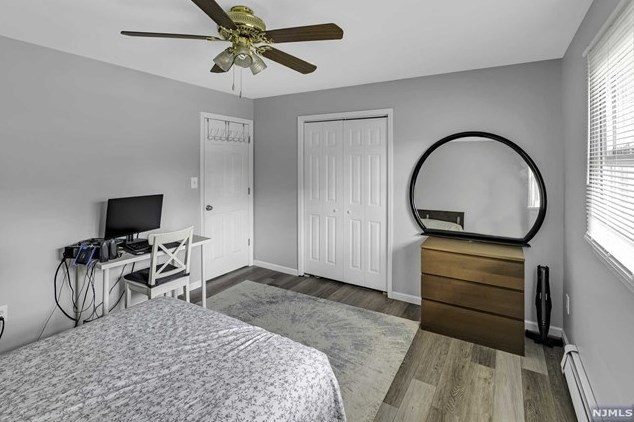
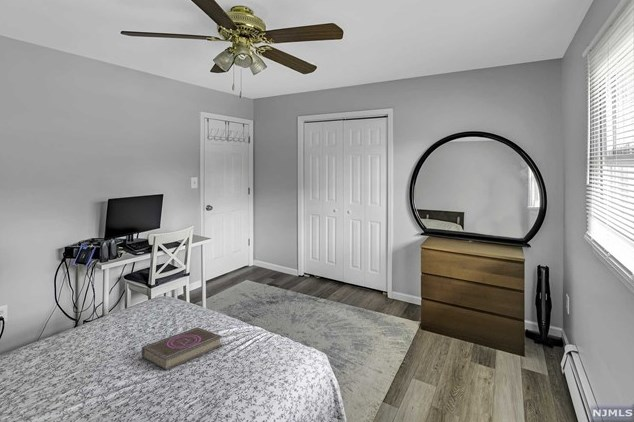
+ book [141,326,223,371]
